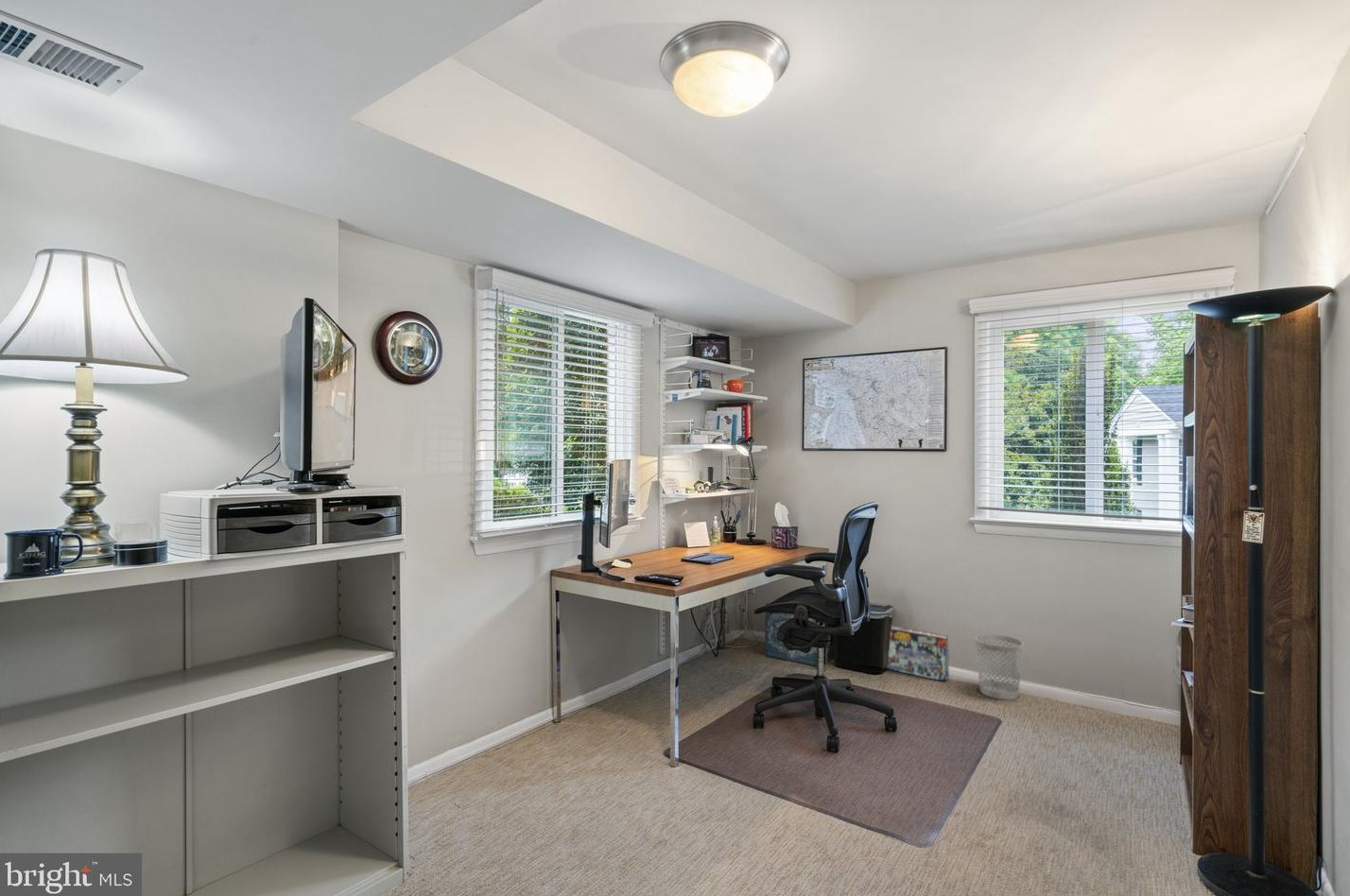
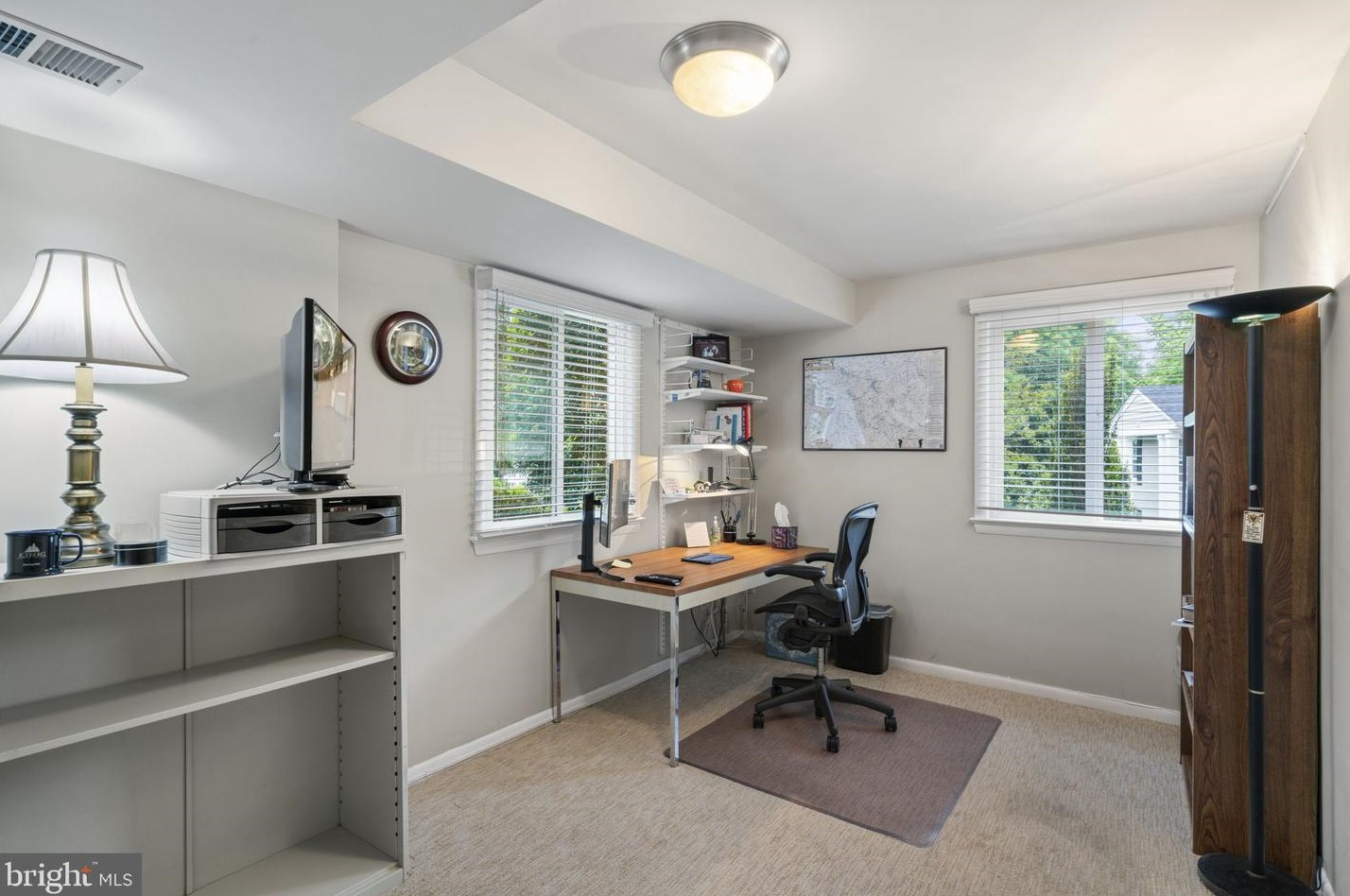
- wastebasket [975,633,1024,700]
- box [884,625,950,682]
